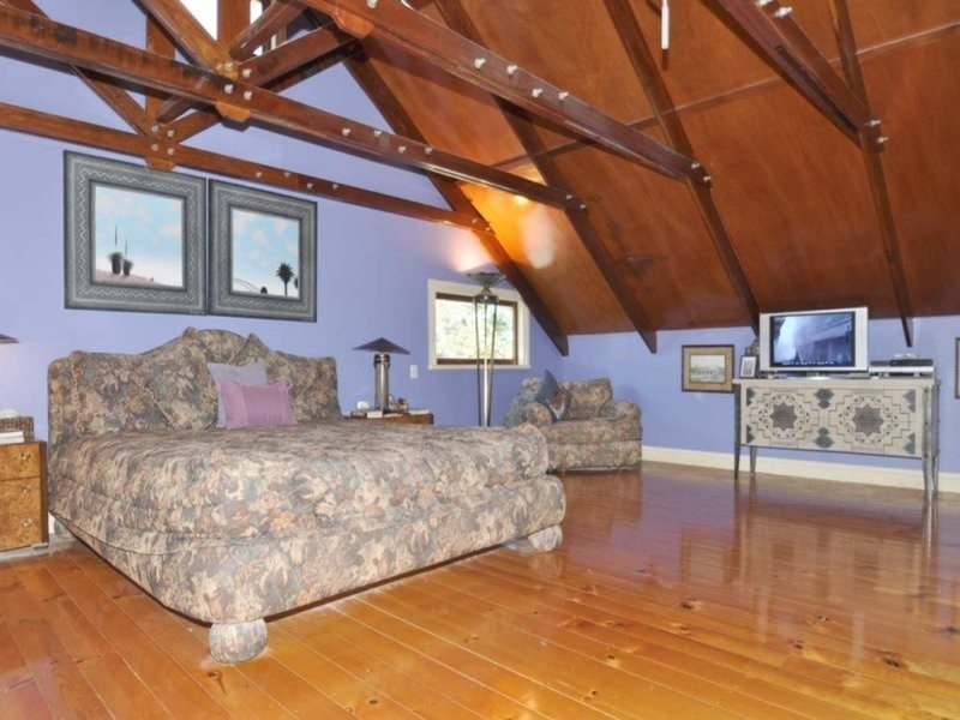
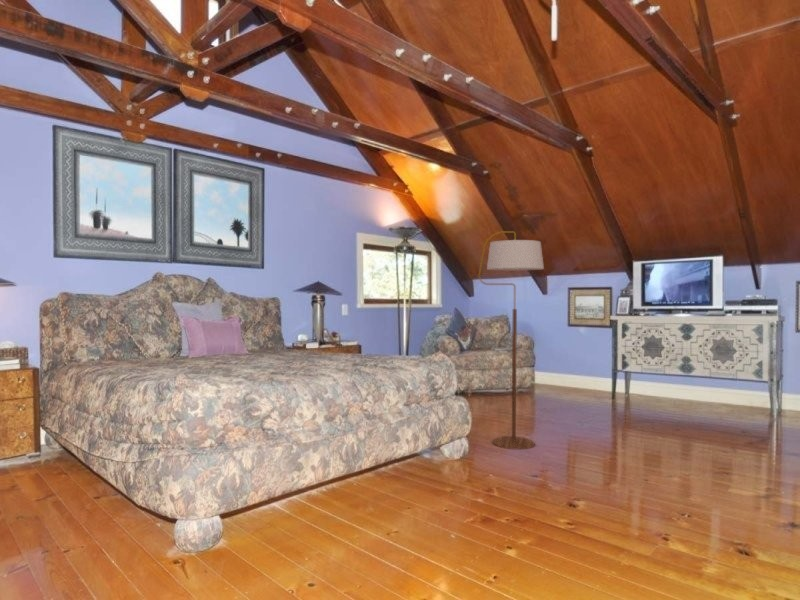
+ floor lamp [478,230,545,450]
